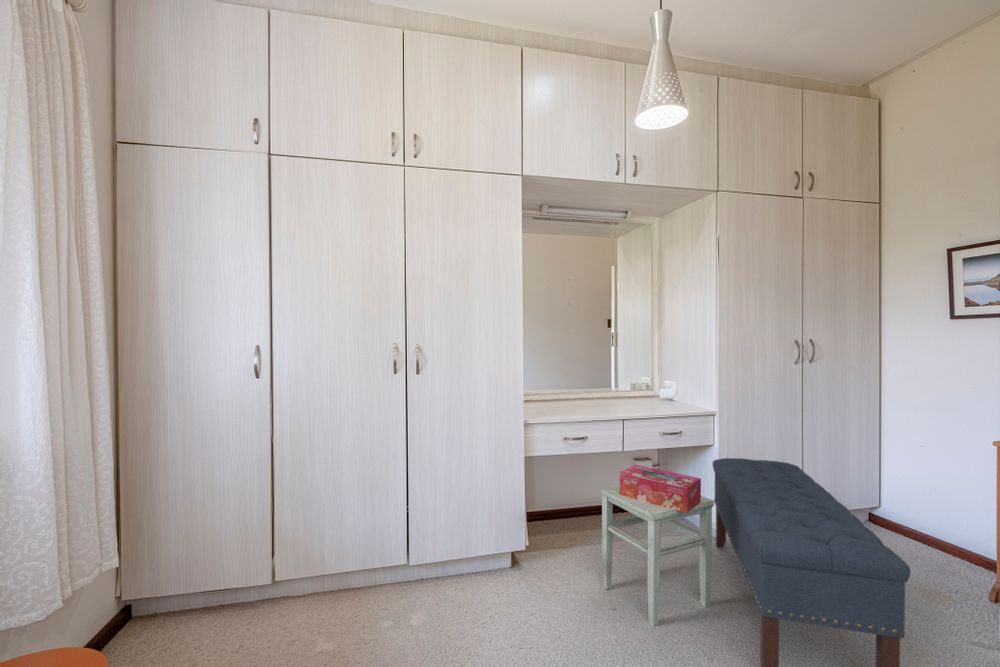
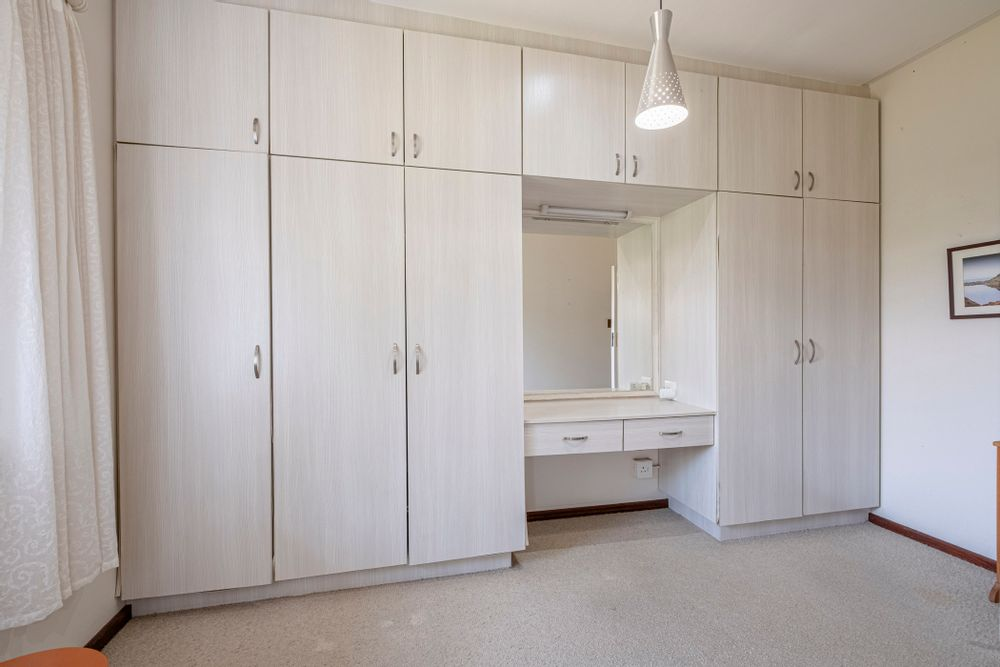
- stool [600,483,715,627]
- tissue box [619,464,702,513]
- bench [712,457,911,667]
